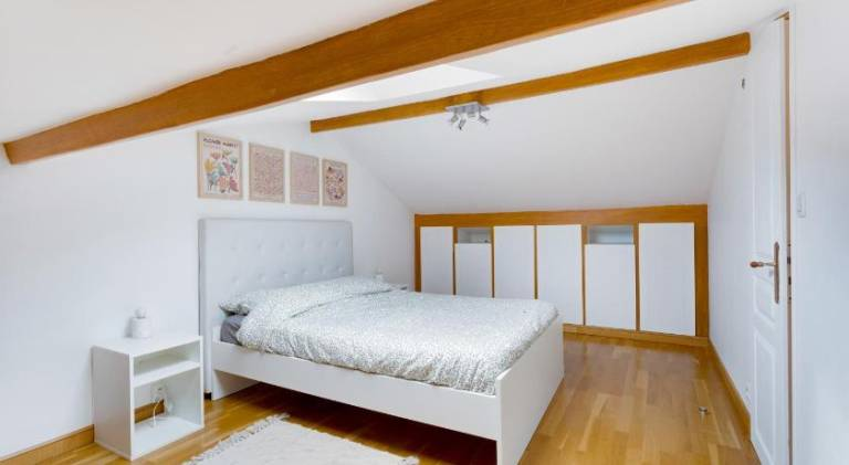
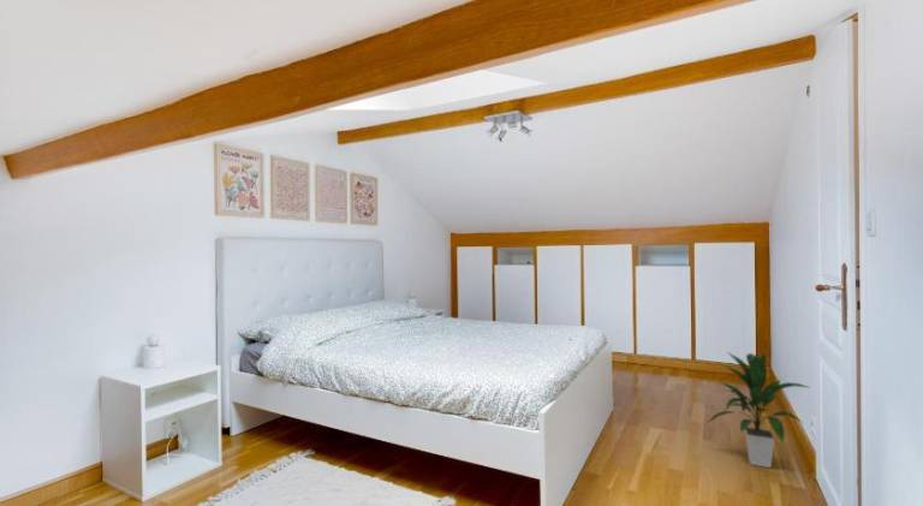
+ indoor plant [704,351,811,469]
